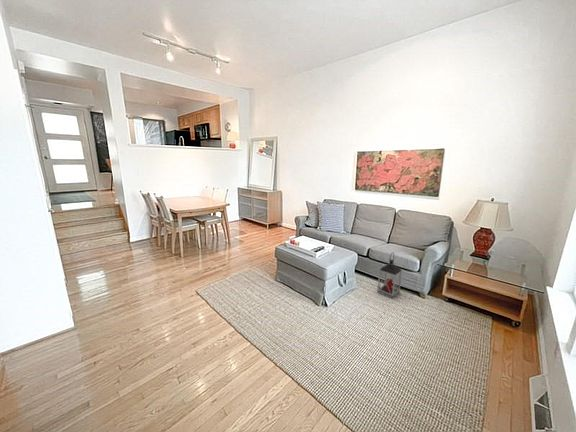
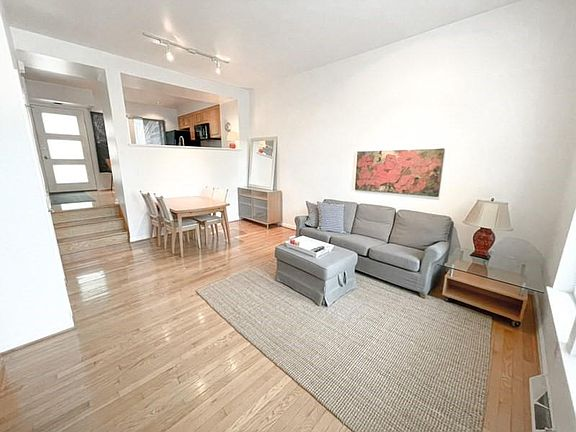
- lantern [376,251,403,299]
